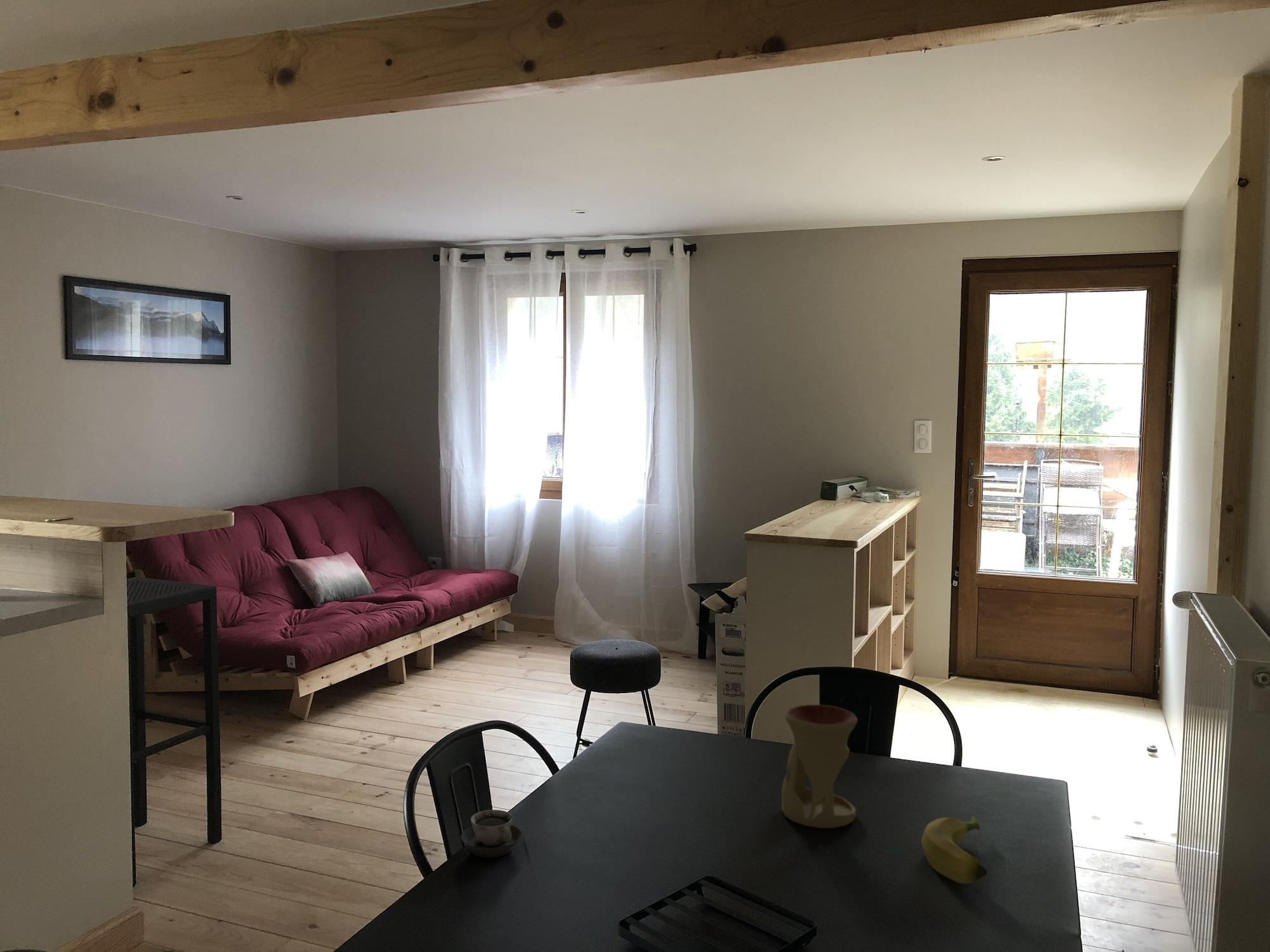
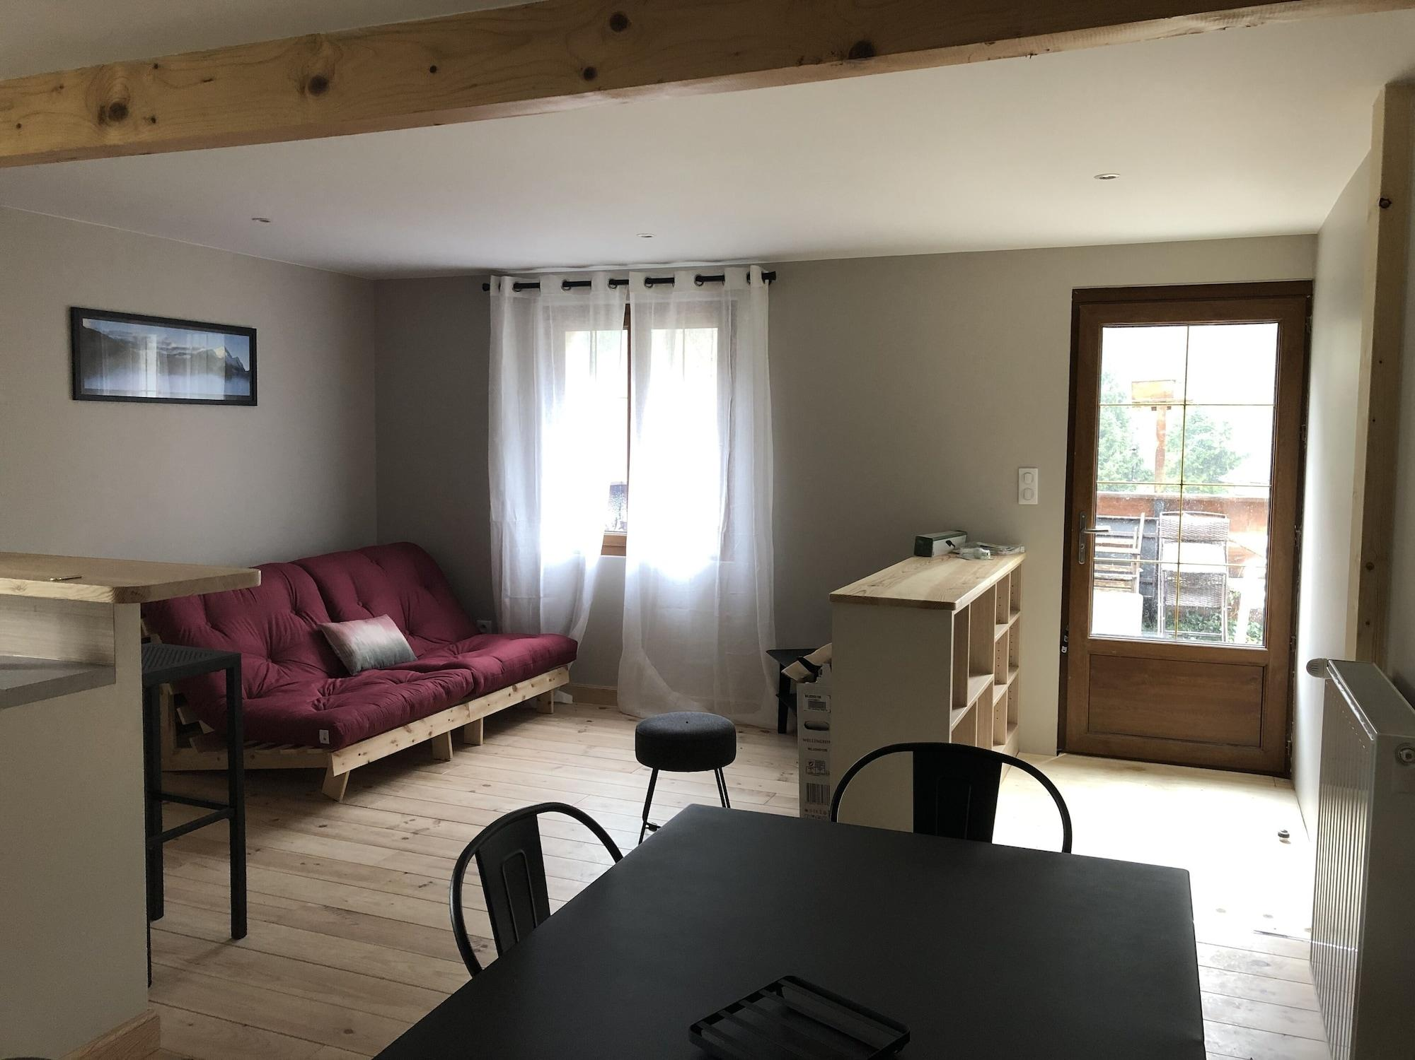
- oil burner [780,704,858,829]
- banana [921,815,987,884]
- cup [460,809,523,858]
